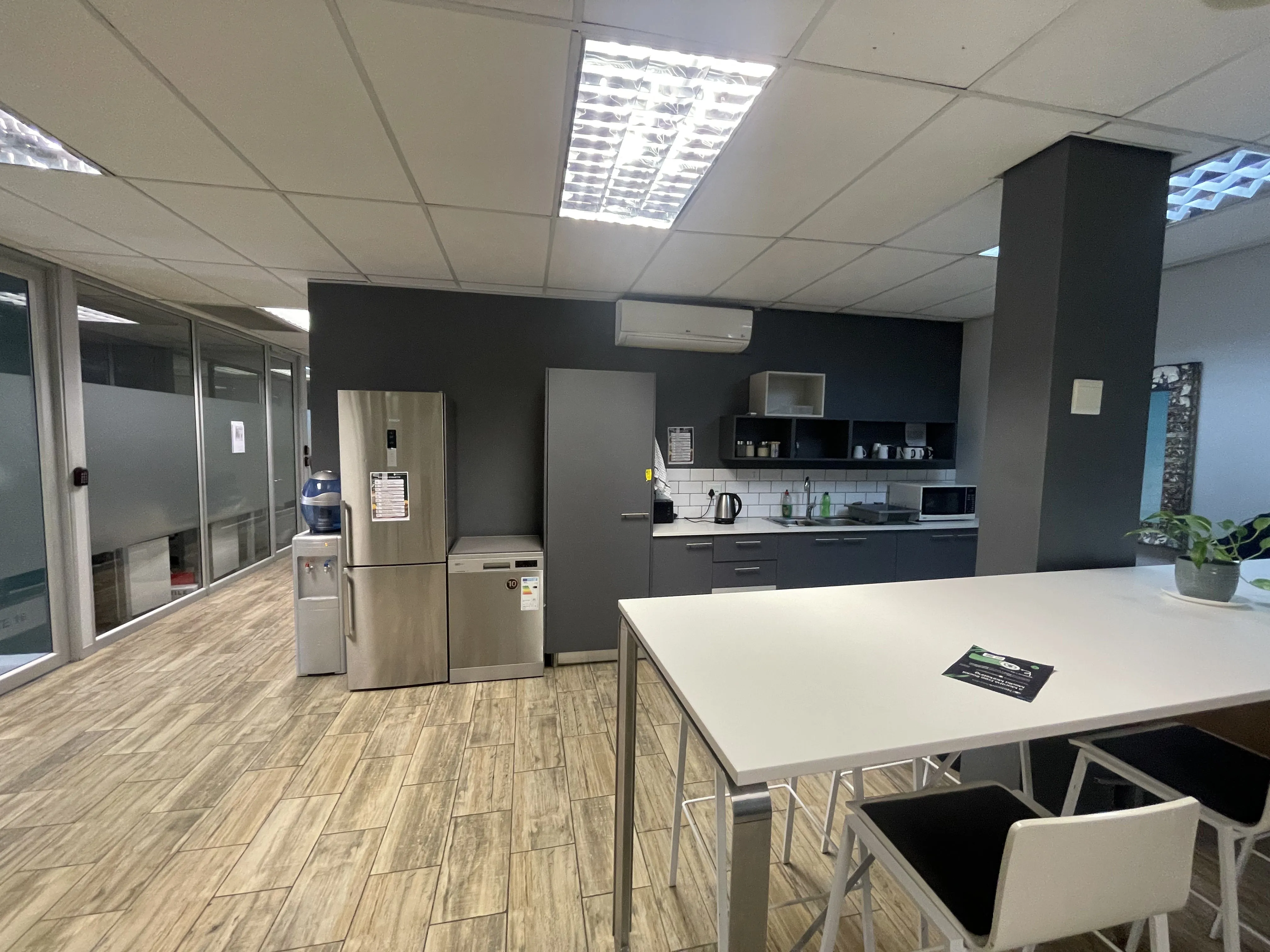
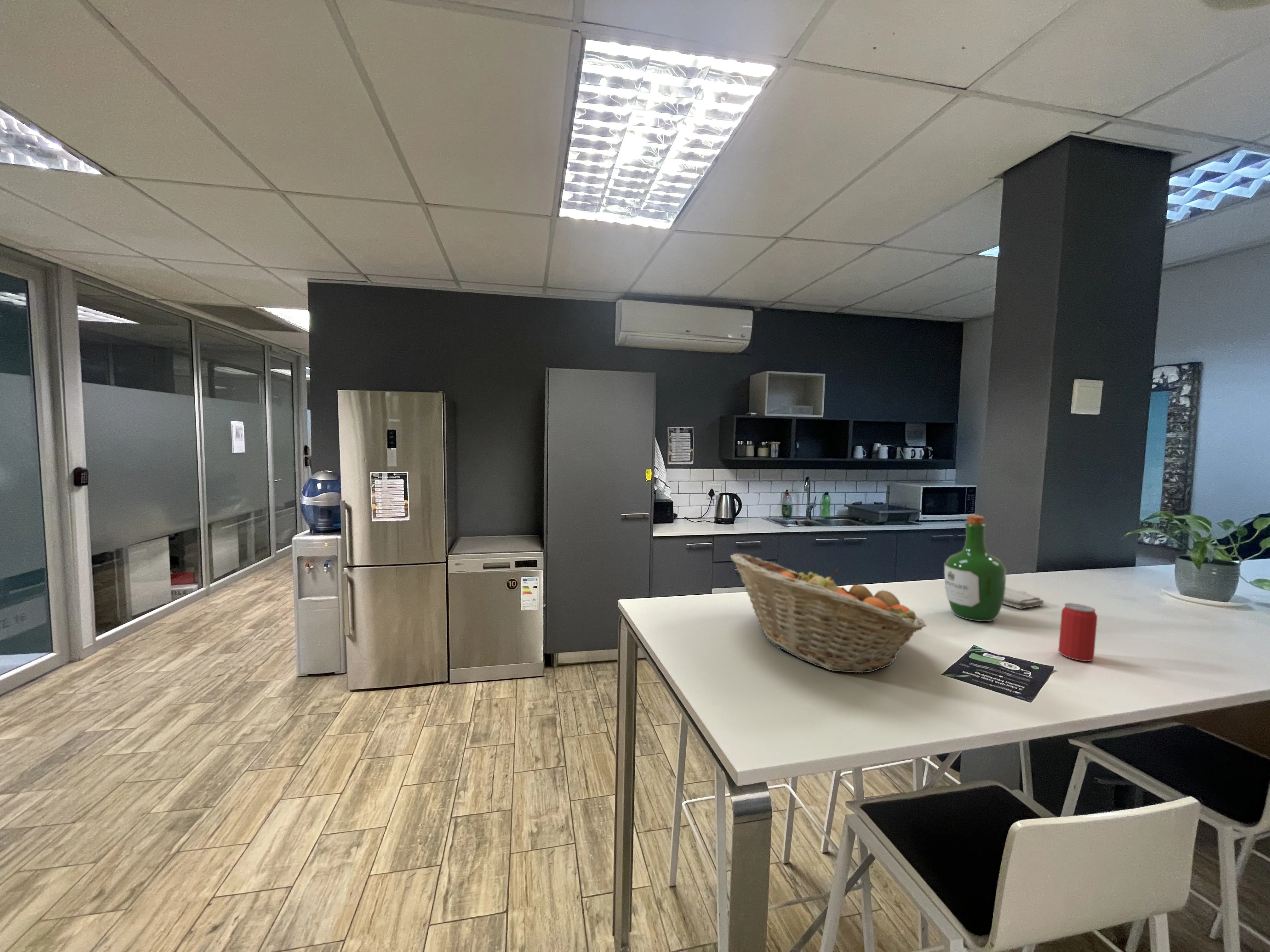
+ wine bottle [944,514,1006,622]
+ beverage can [1058,603,1098,662]
+ fruit basket [730,553,927,673]
+ washcloth [1003,587,1044,609]
